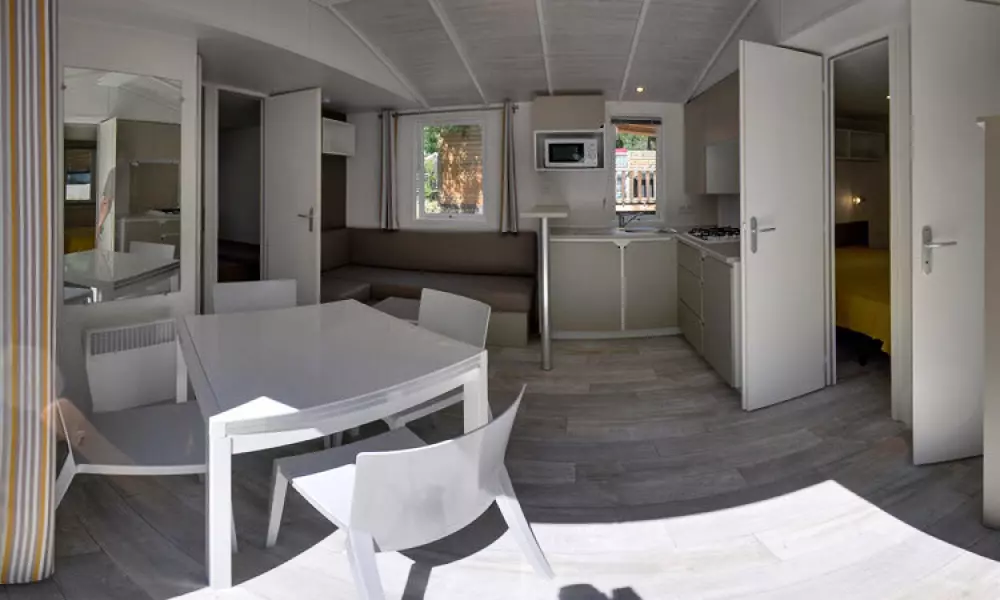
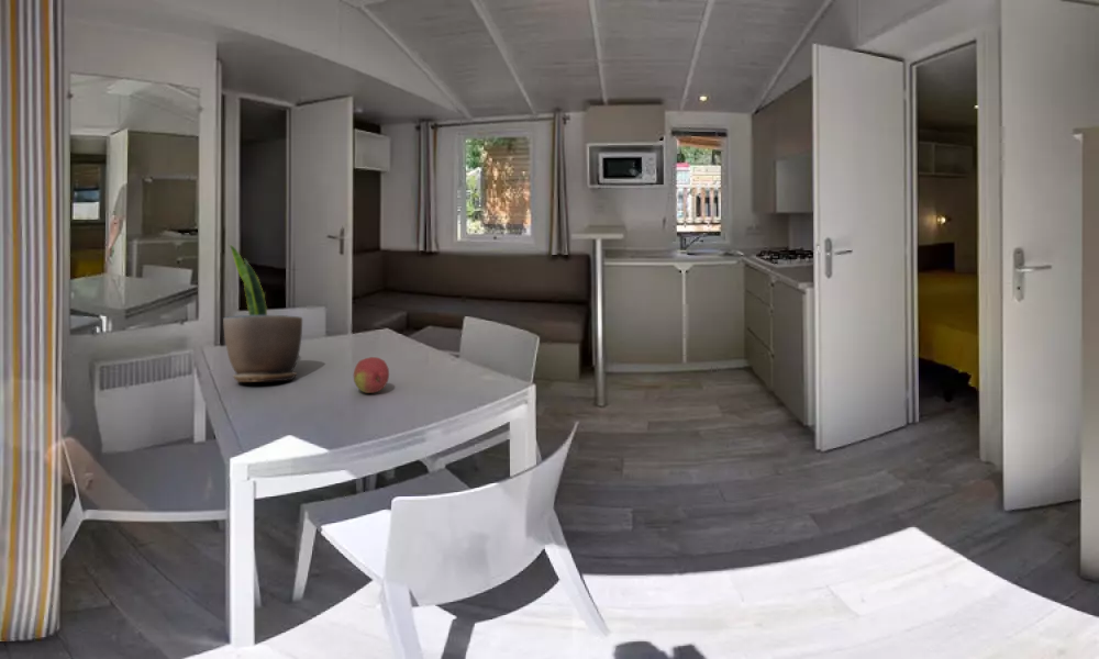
+ fruit [353,356,390,394]
+ potted plant [222,244,303,383]
